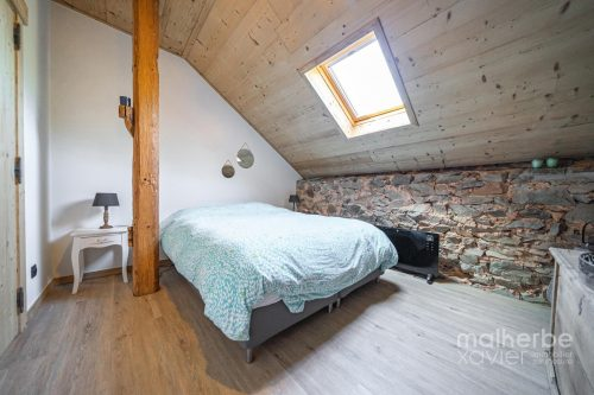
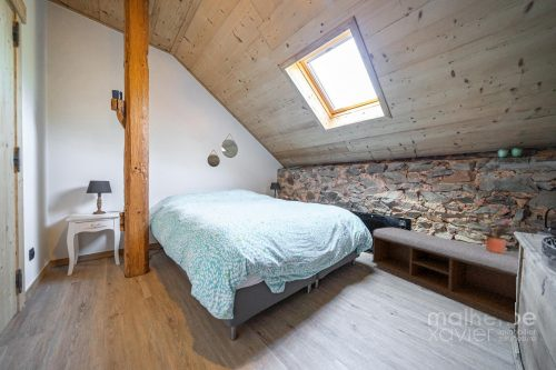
+ bench [370,227,518,324]
+ potted plant [467,208,515,253]
